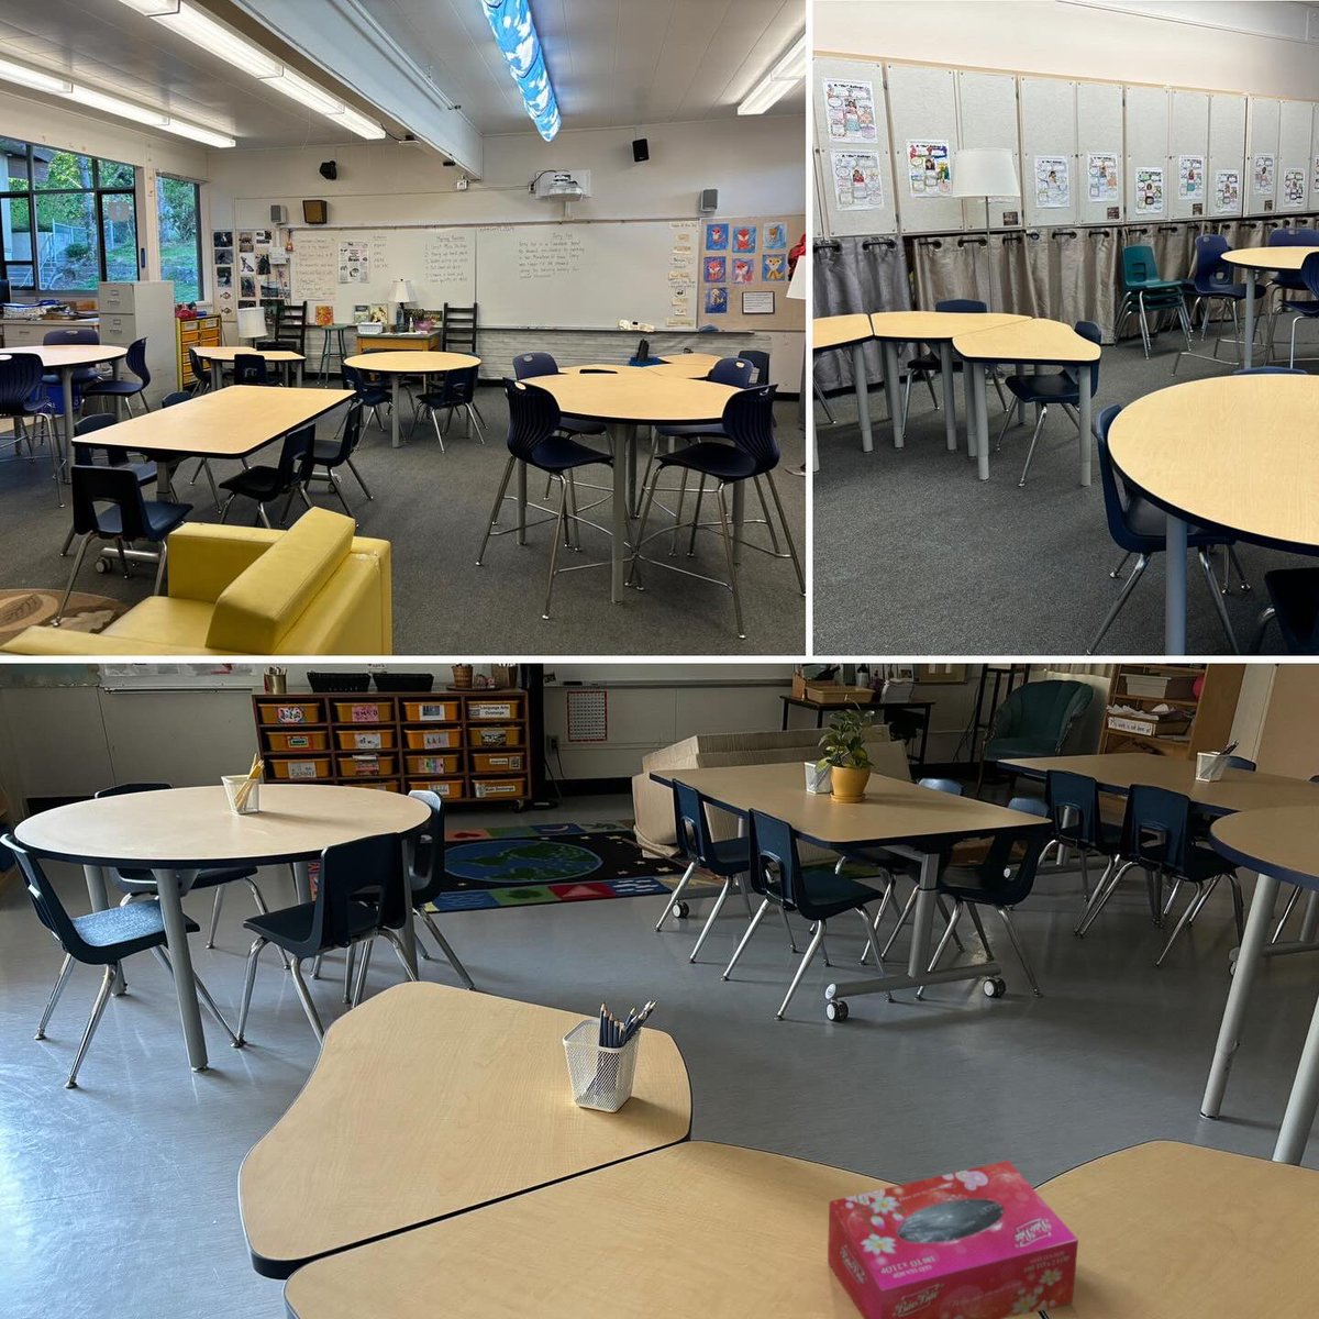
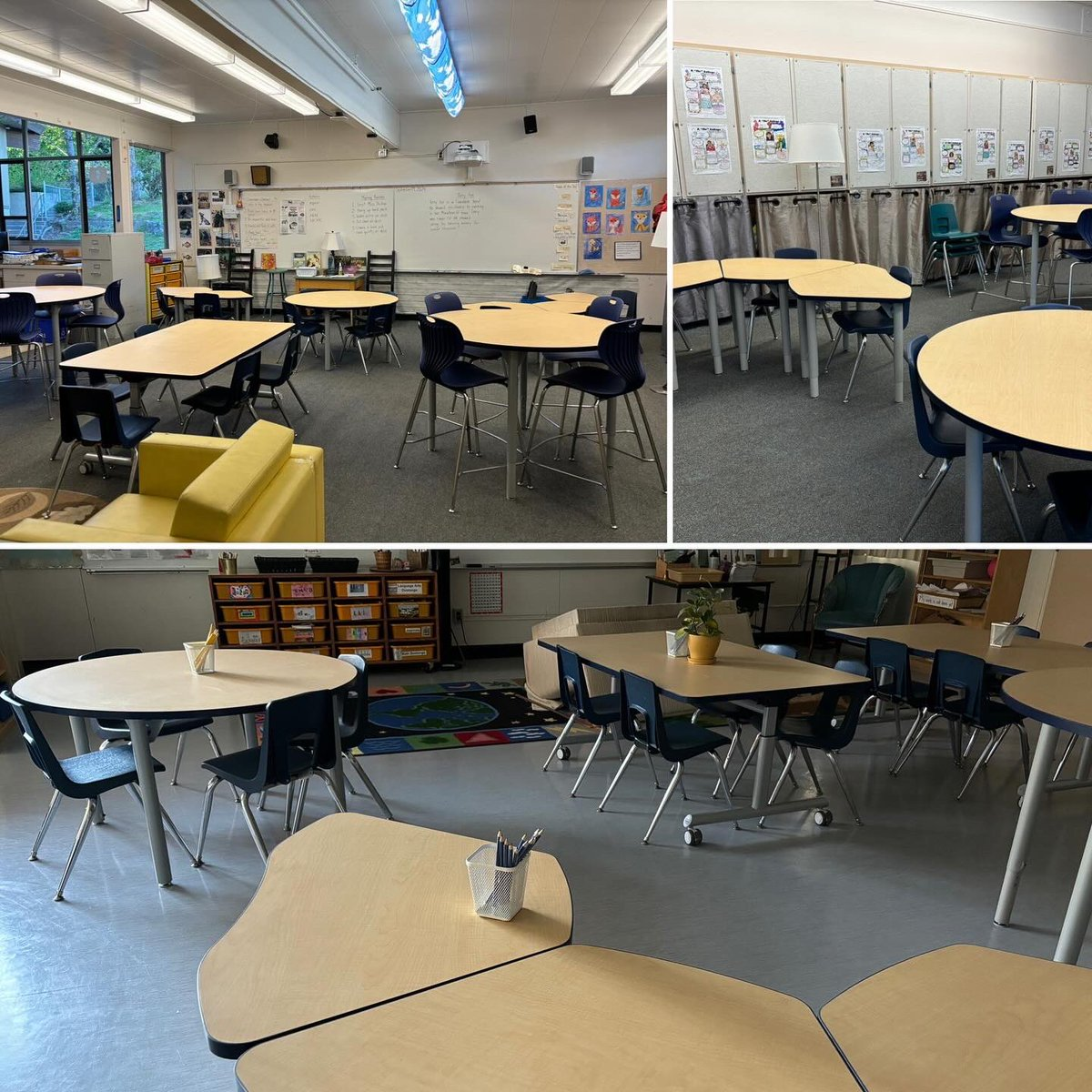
- tissue box [826,1160,1080,1319]
